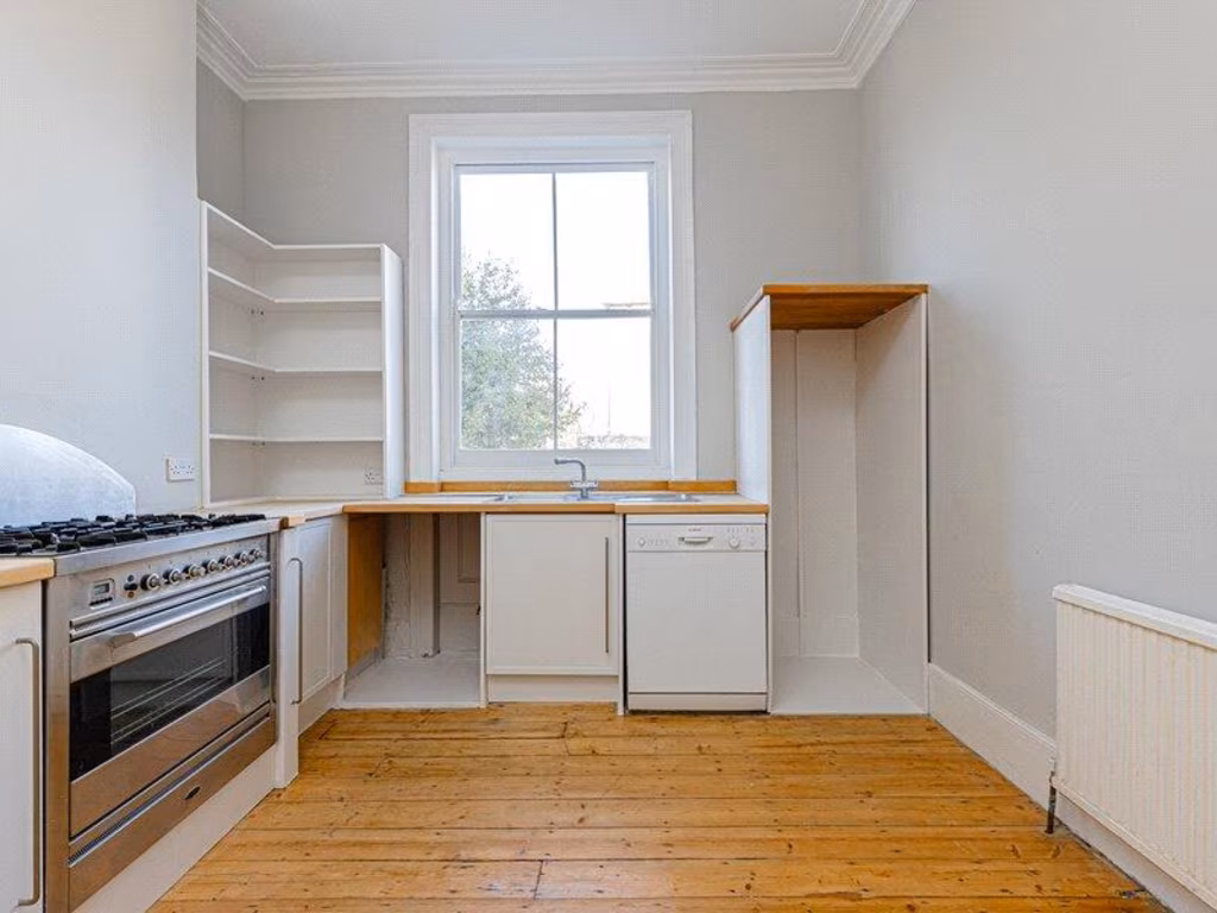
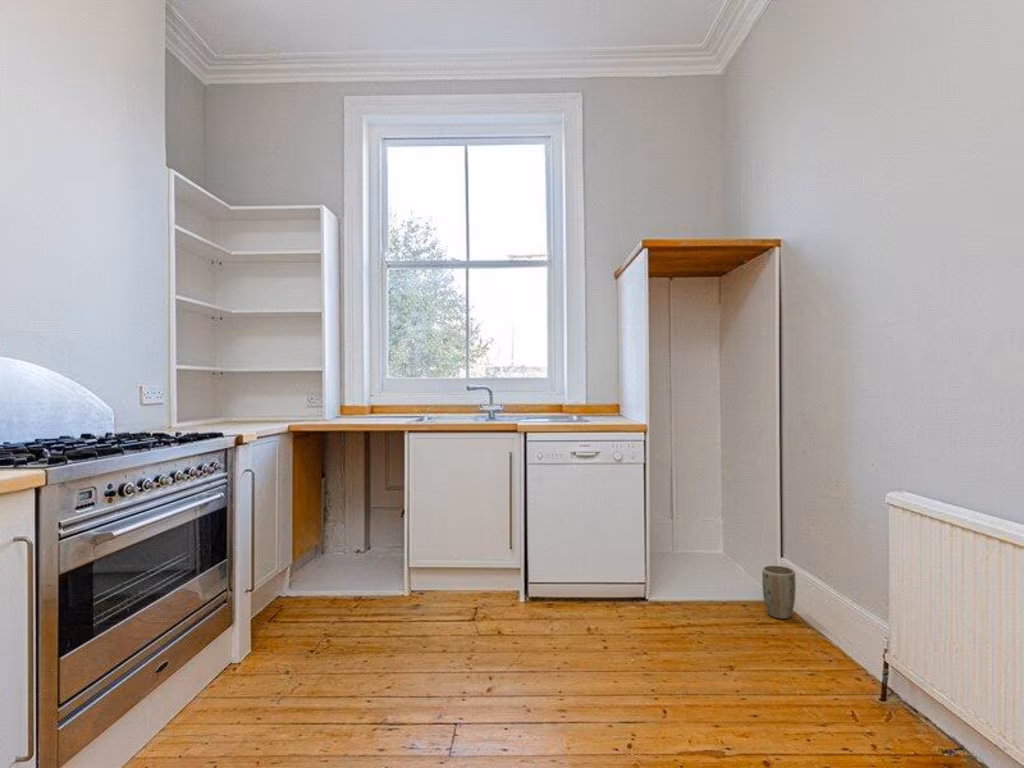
+ plant pot [761,564,797,620]
